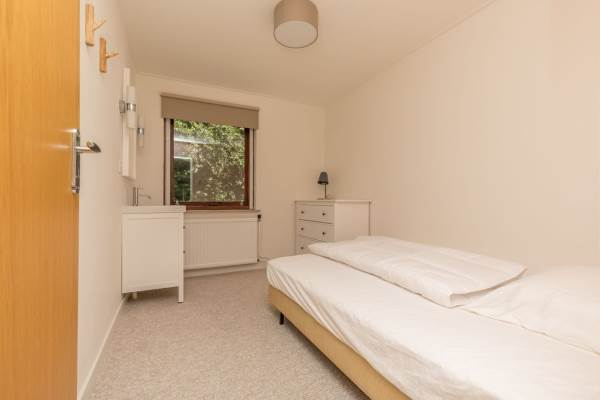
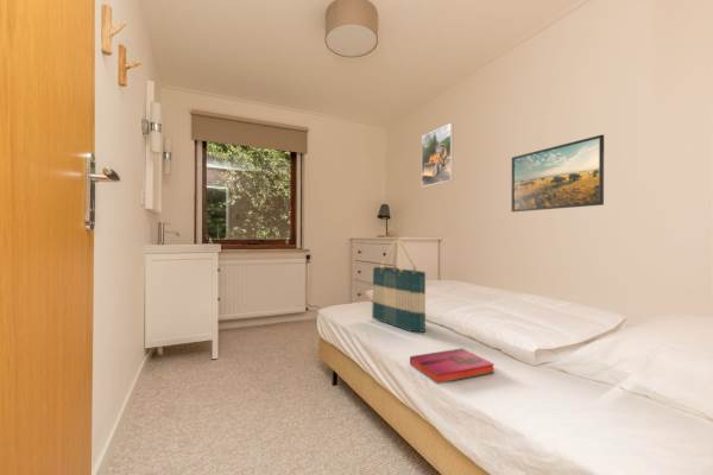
+ tote bag [371,239,427,334]
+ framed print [510,133,605,213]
+ hardback book [409,347,496,385]
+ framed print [421,122,454,188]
